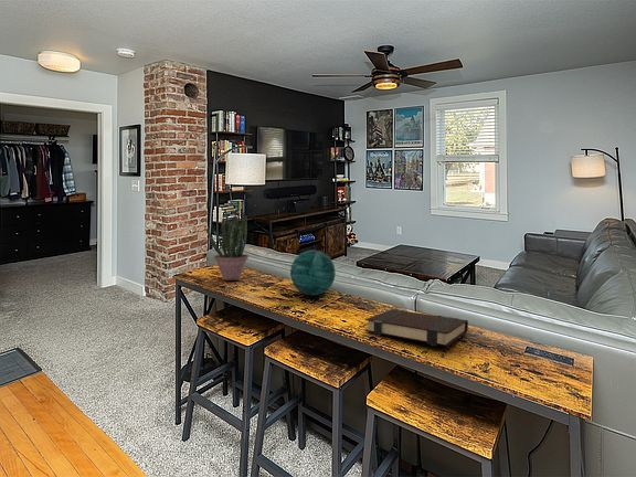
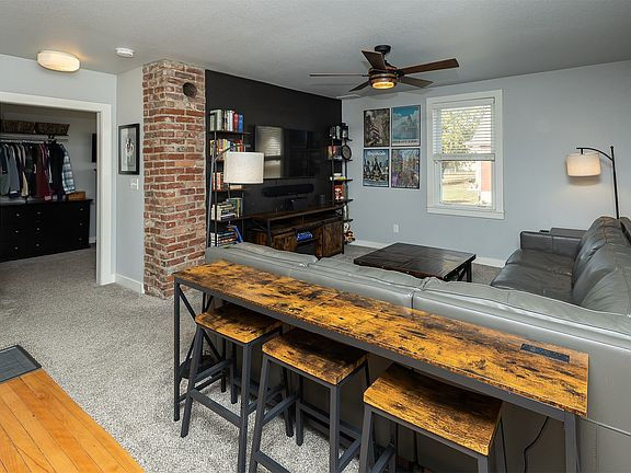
- decorative orb [289,250,337,296]
- potted plant [204,210,250,282]
- book [363,308,469,348]
